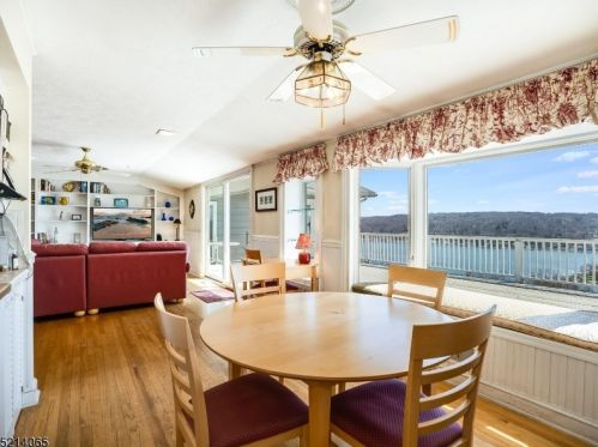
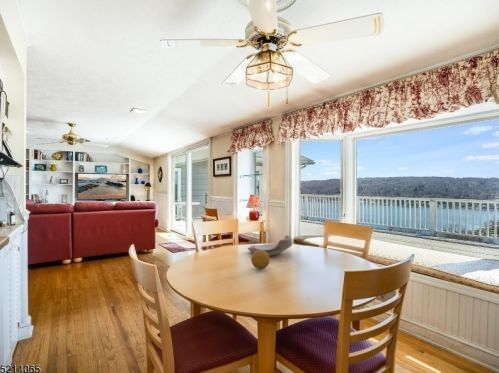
+ fruit [250,250,271,270]
+ bowl [247,234,293,257]
